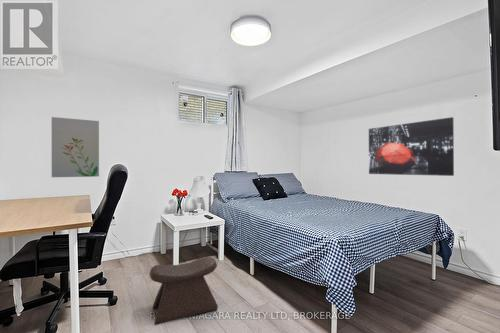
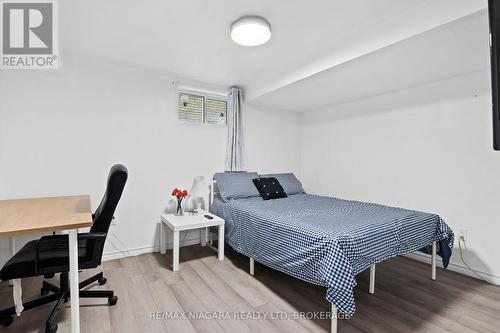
- wall art [51,116,100,178]
- stool [148,256,219,326]
- wall art [368,116,455,177]
